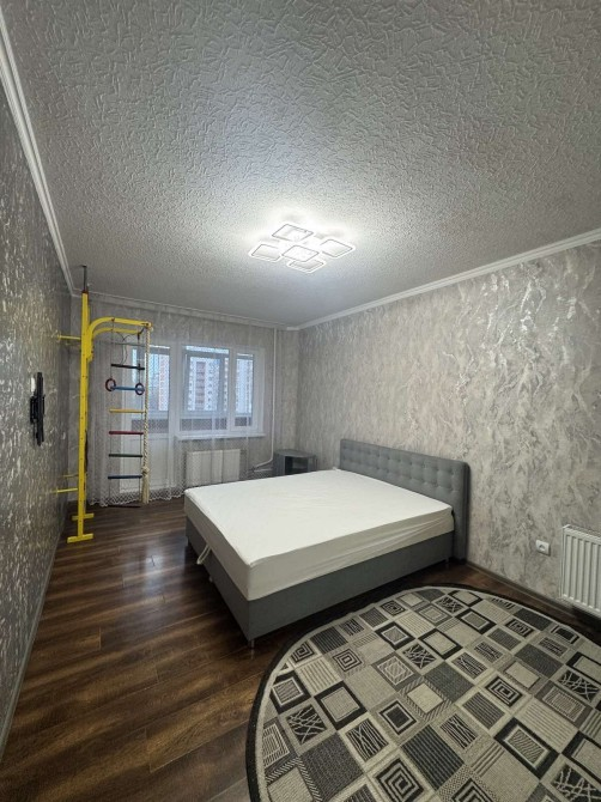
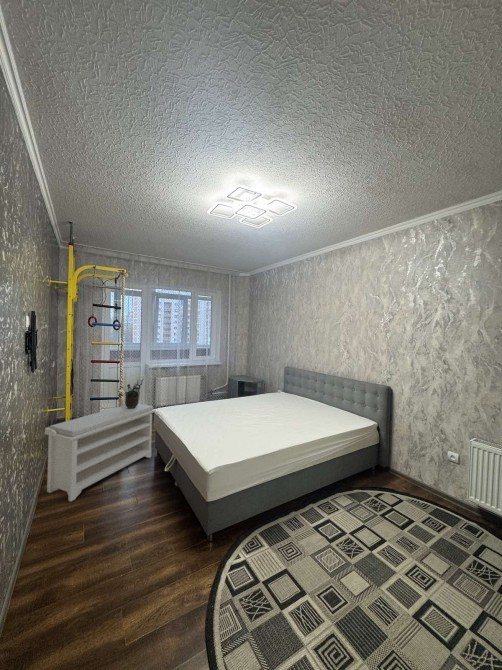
+ bench [43,403,157,503]
+ potted plant [120,375,145,408]
